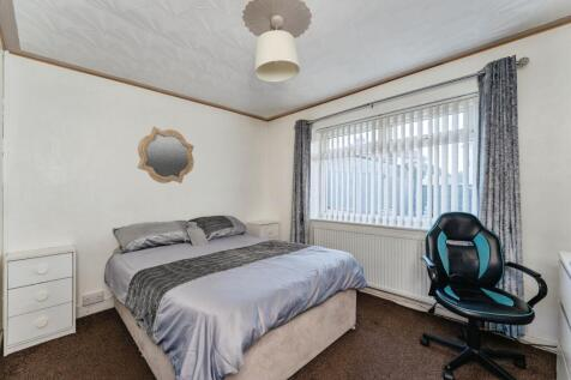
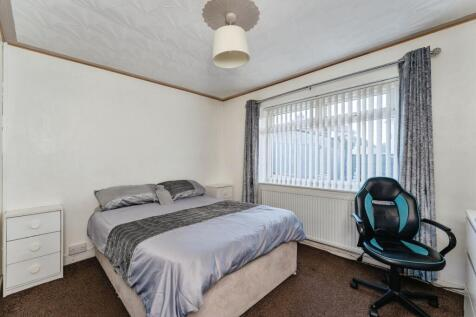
- mirror [137,126,196,185]
